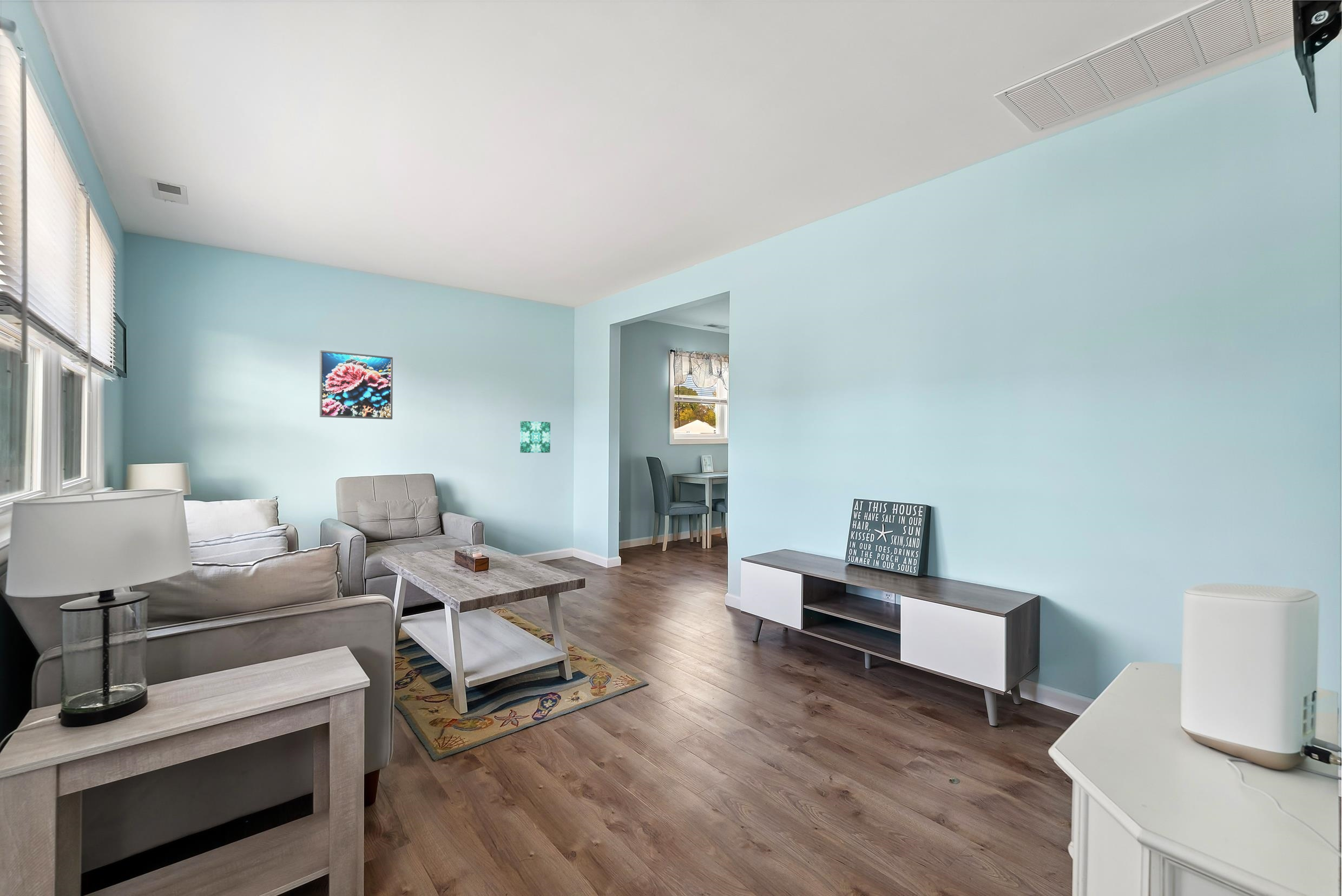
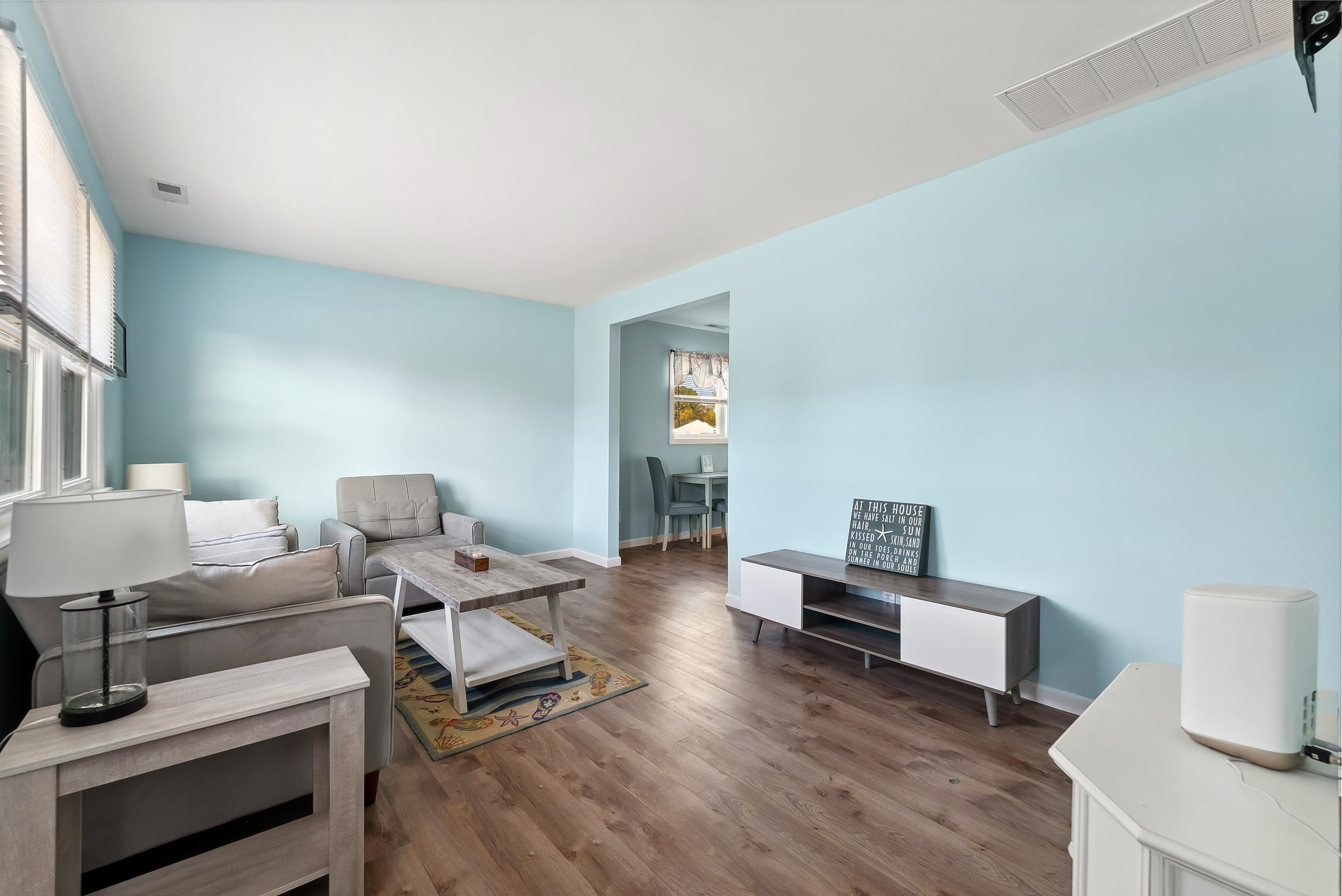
- wall art [519,420,551,453]
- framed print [319,350,393,420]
